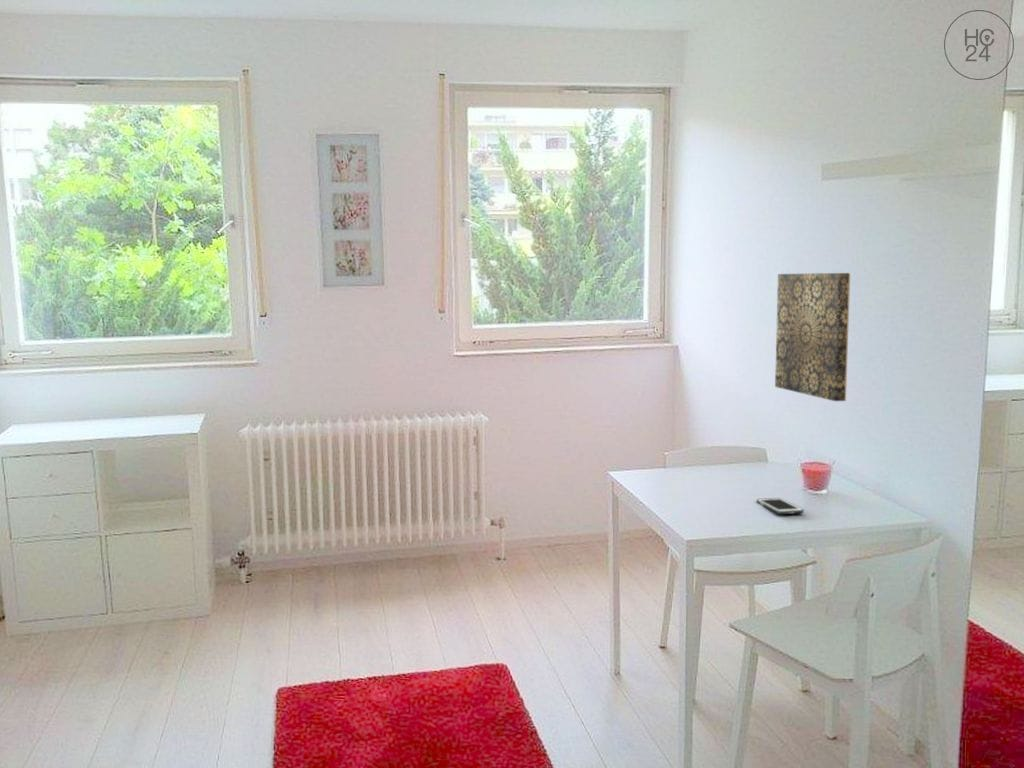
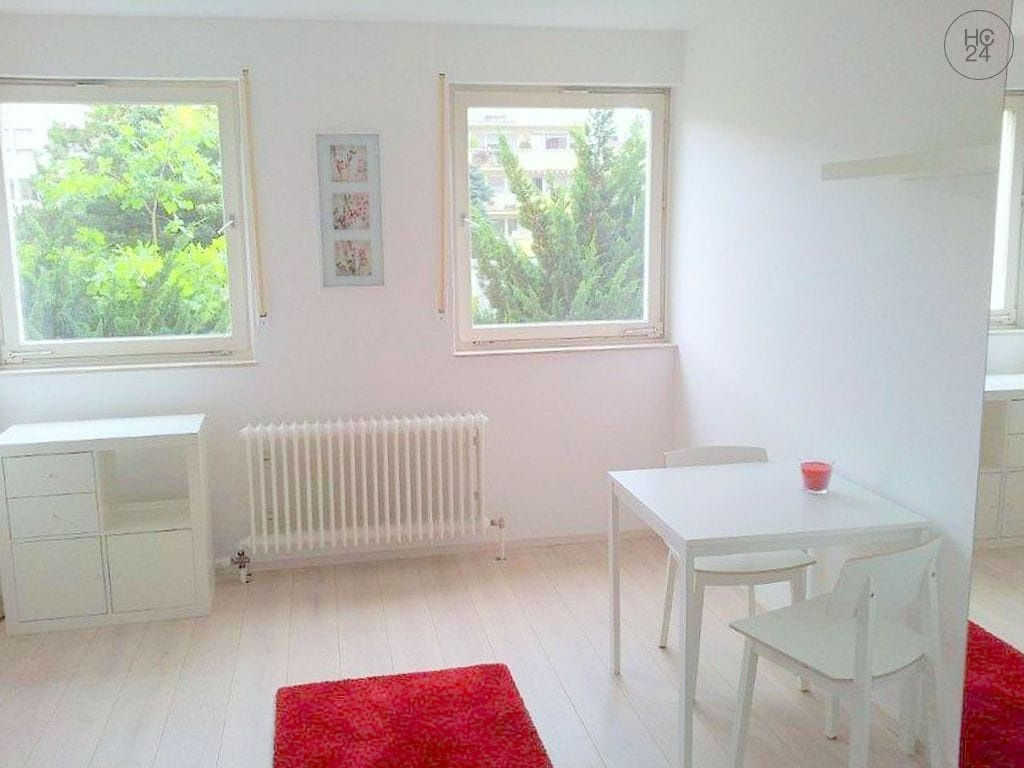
- cell phone [756,497,805,515]
- wall art [774,272,851,402]
